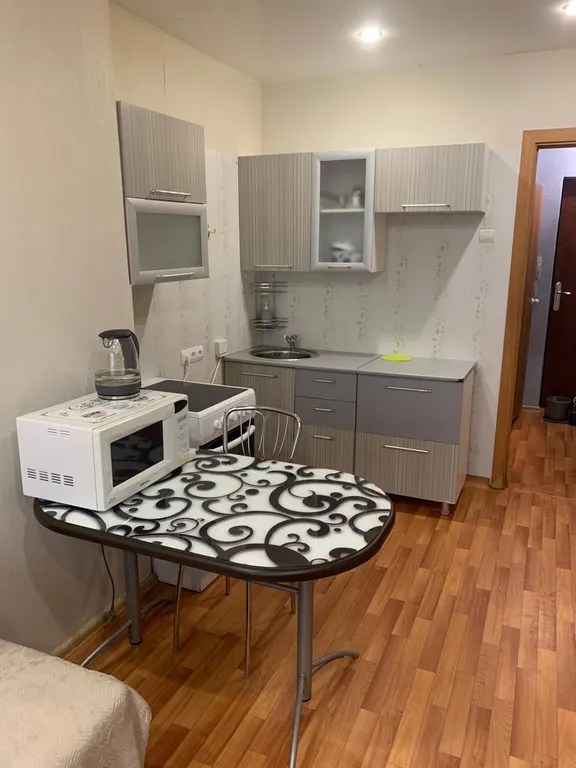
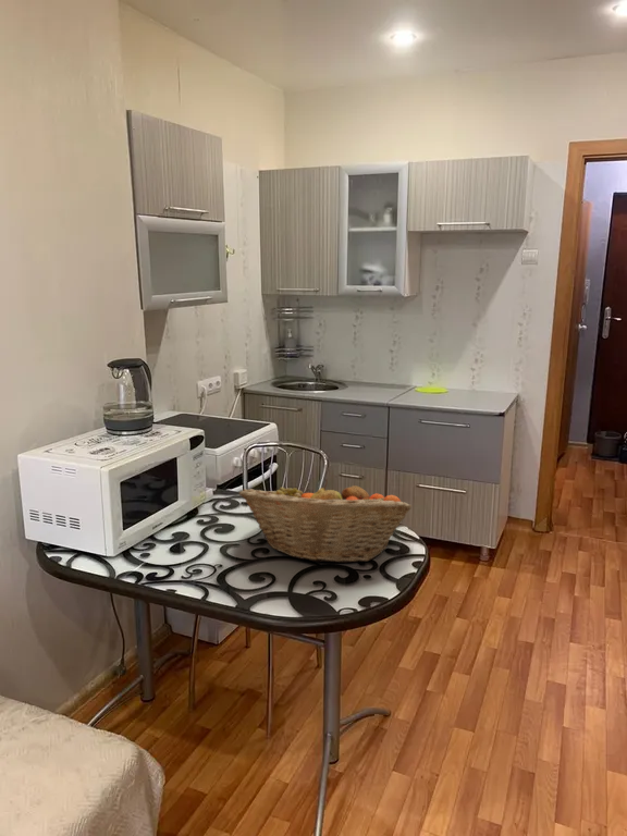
+ fruit basket [238,478,413,564]
